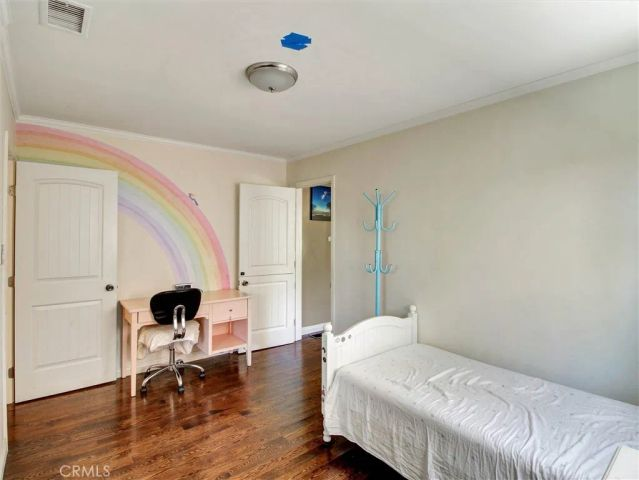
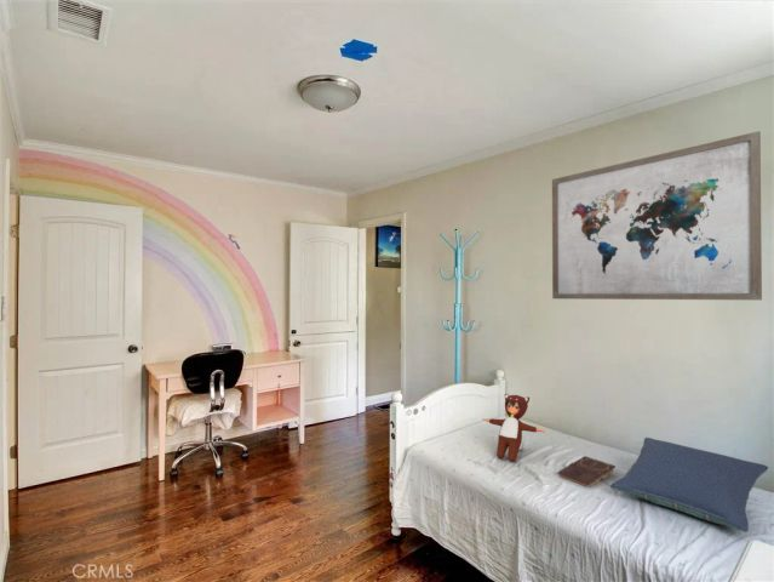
+ wall art [551,130,763,302]
+ toy figure [481,393,546,462]
+ pillow [609,436,769,534]
+ book [556,455,617,489]
